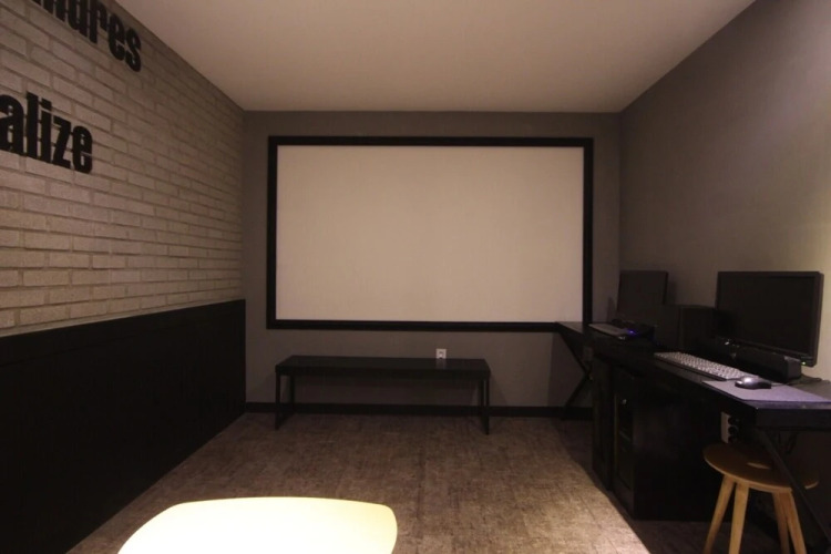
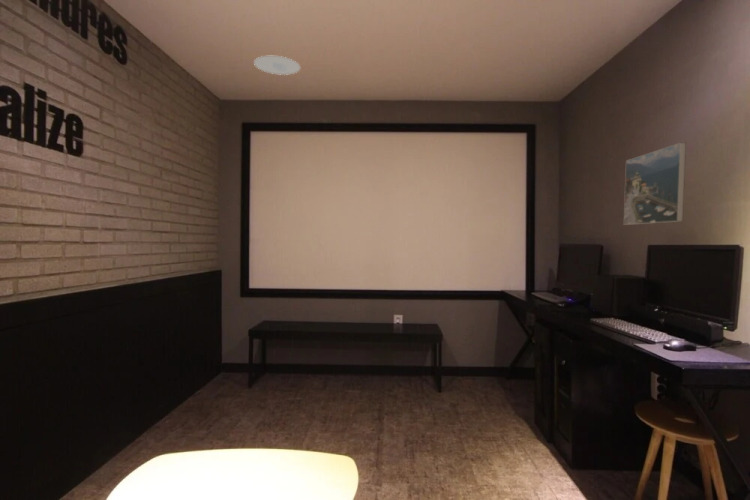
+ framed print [623,142,687,226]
+ recessed light [253,55,301,76]
